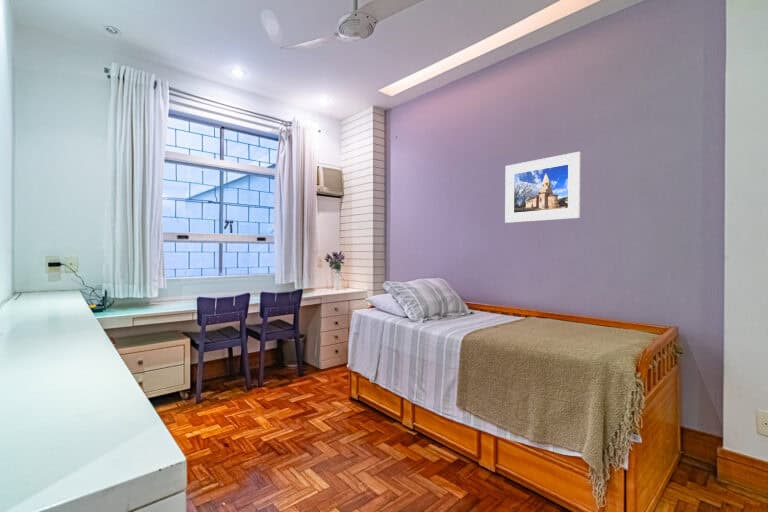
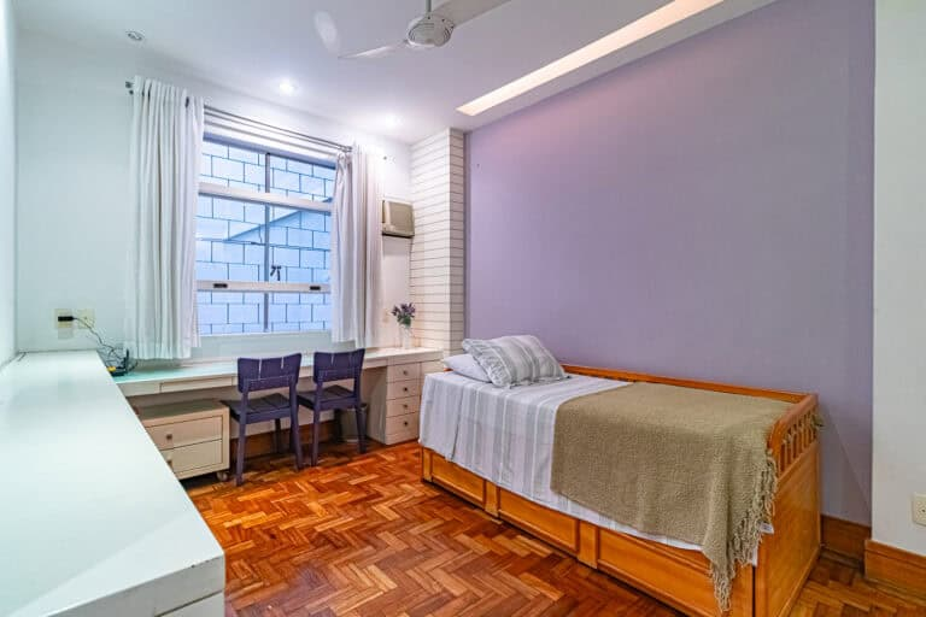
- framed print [504,151,581,224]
